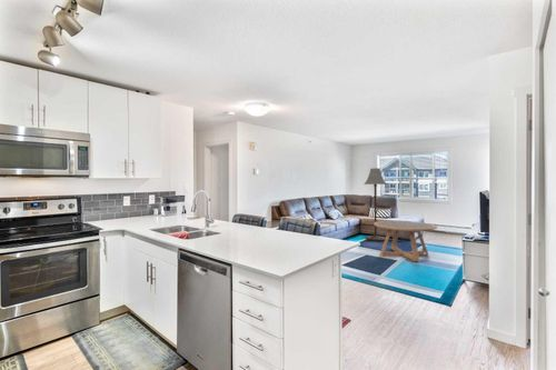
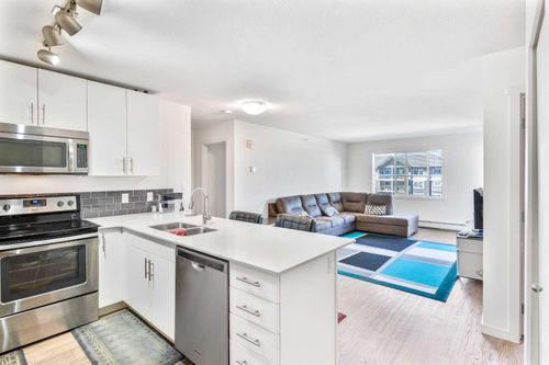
- coffee table [373,220,438,262]
- floor lamp [363,167,388,242]
